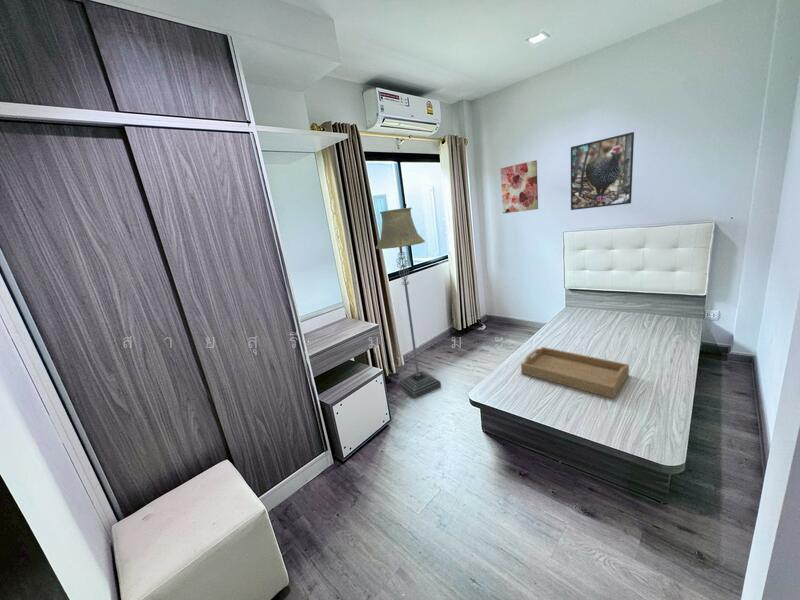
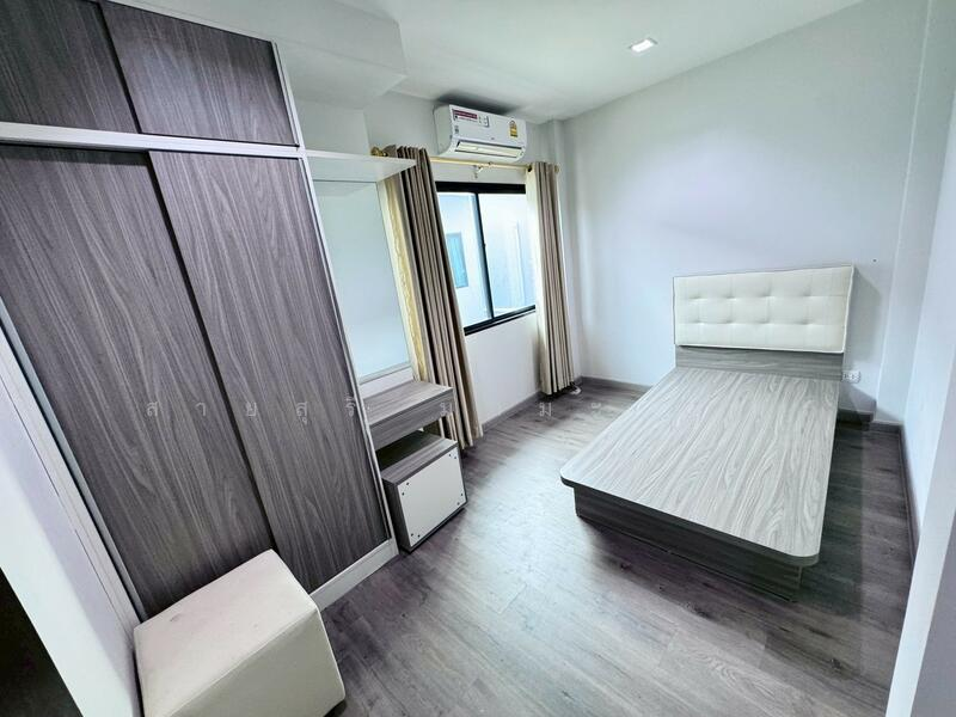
- wall art [500,159,539,214]
- serving tray [520,346,630,400]
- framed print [570,131,635,211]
- floor lamp [375,207,442,399]
